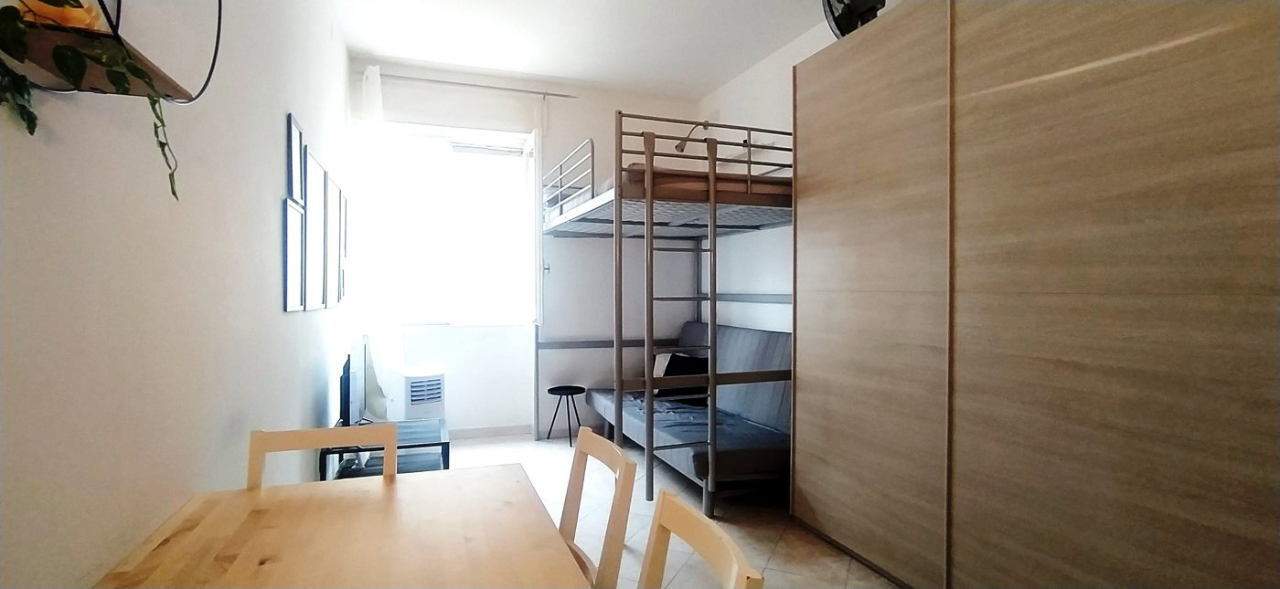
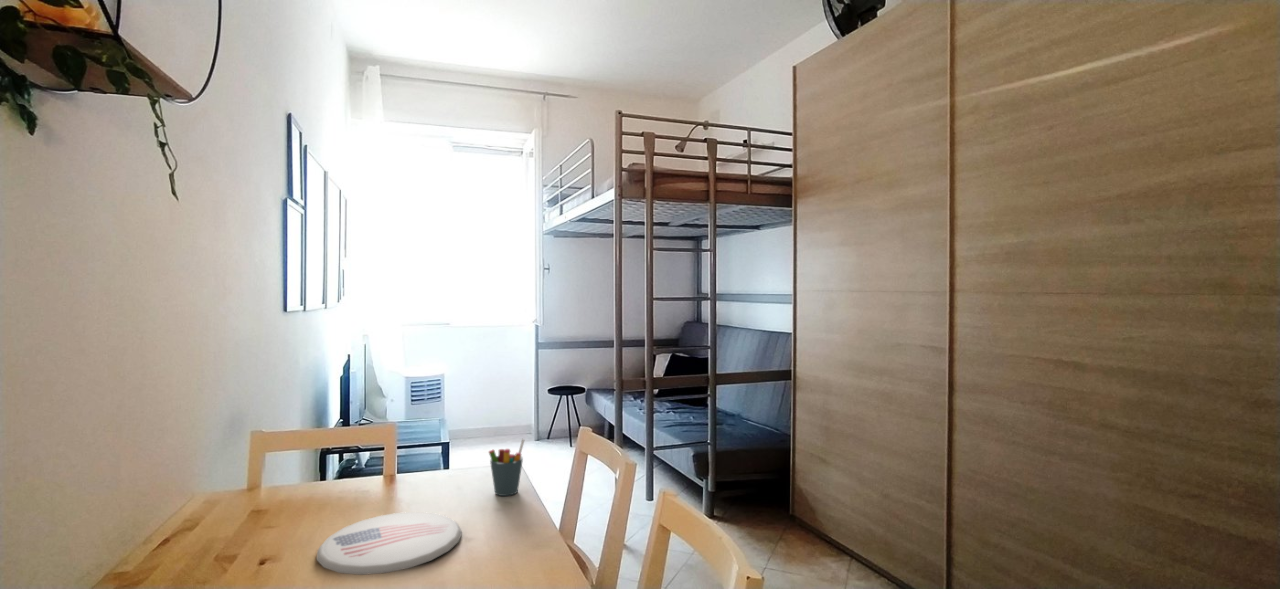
+ plate [315,511,463,576]
+ pen holder [488,438,525,497]
